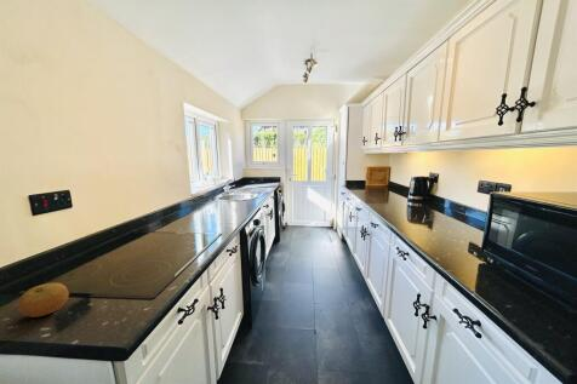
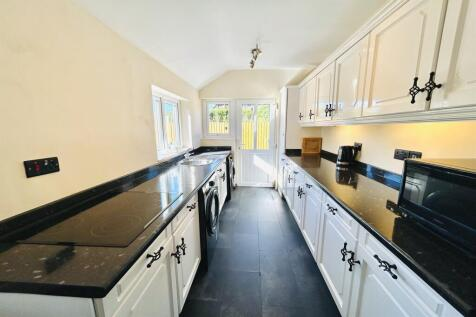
- fruit [17,282,70,319]
